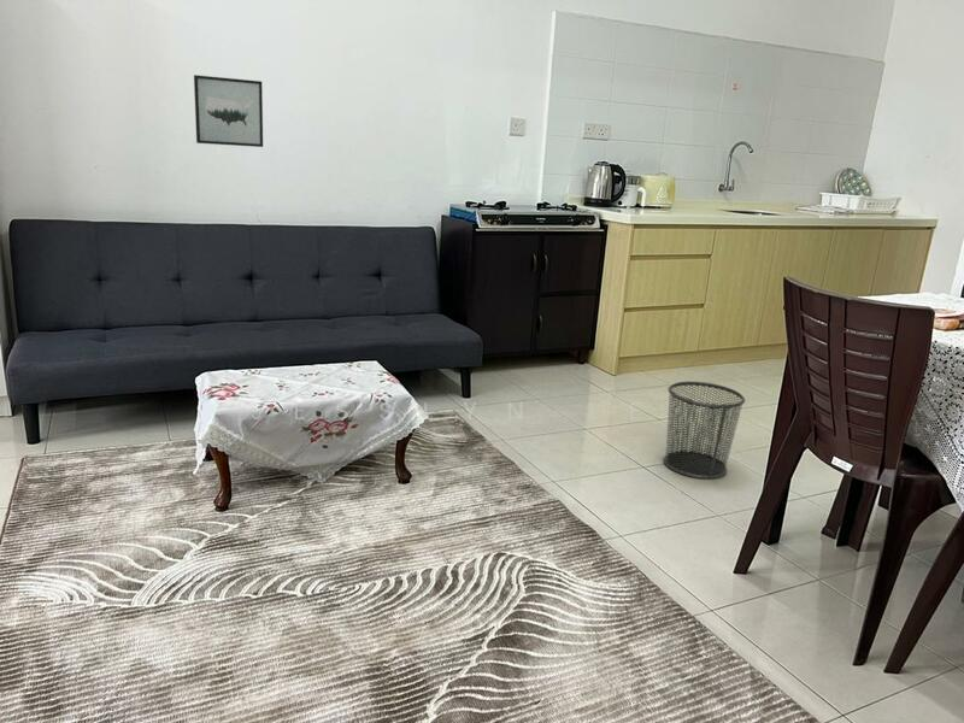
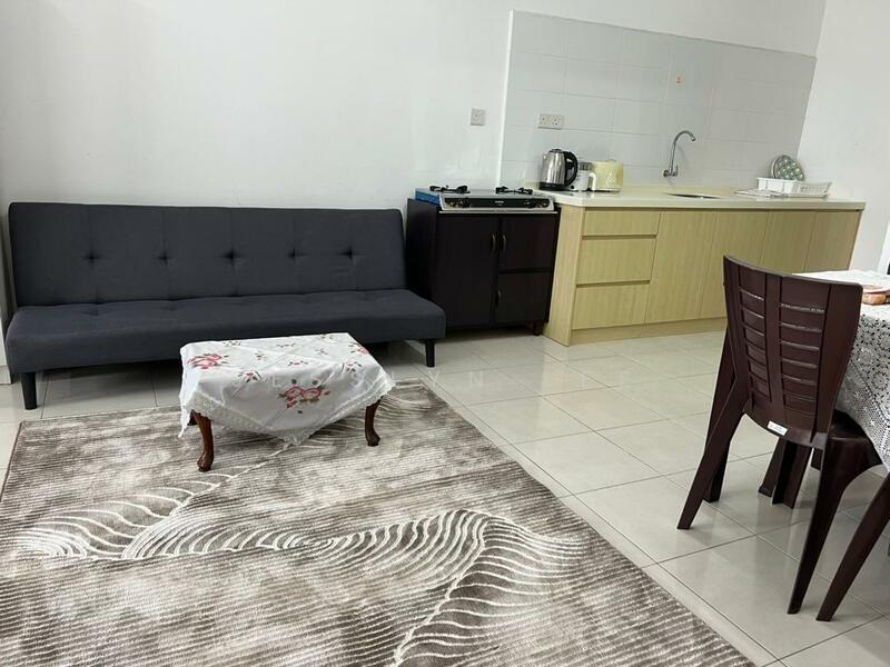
- wall art [193,74,264,148]
- waste bin [663,381,746,480]
